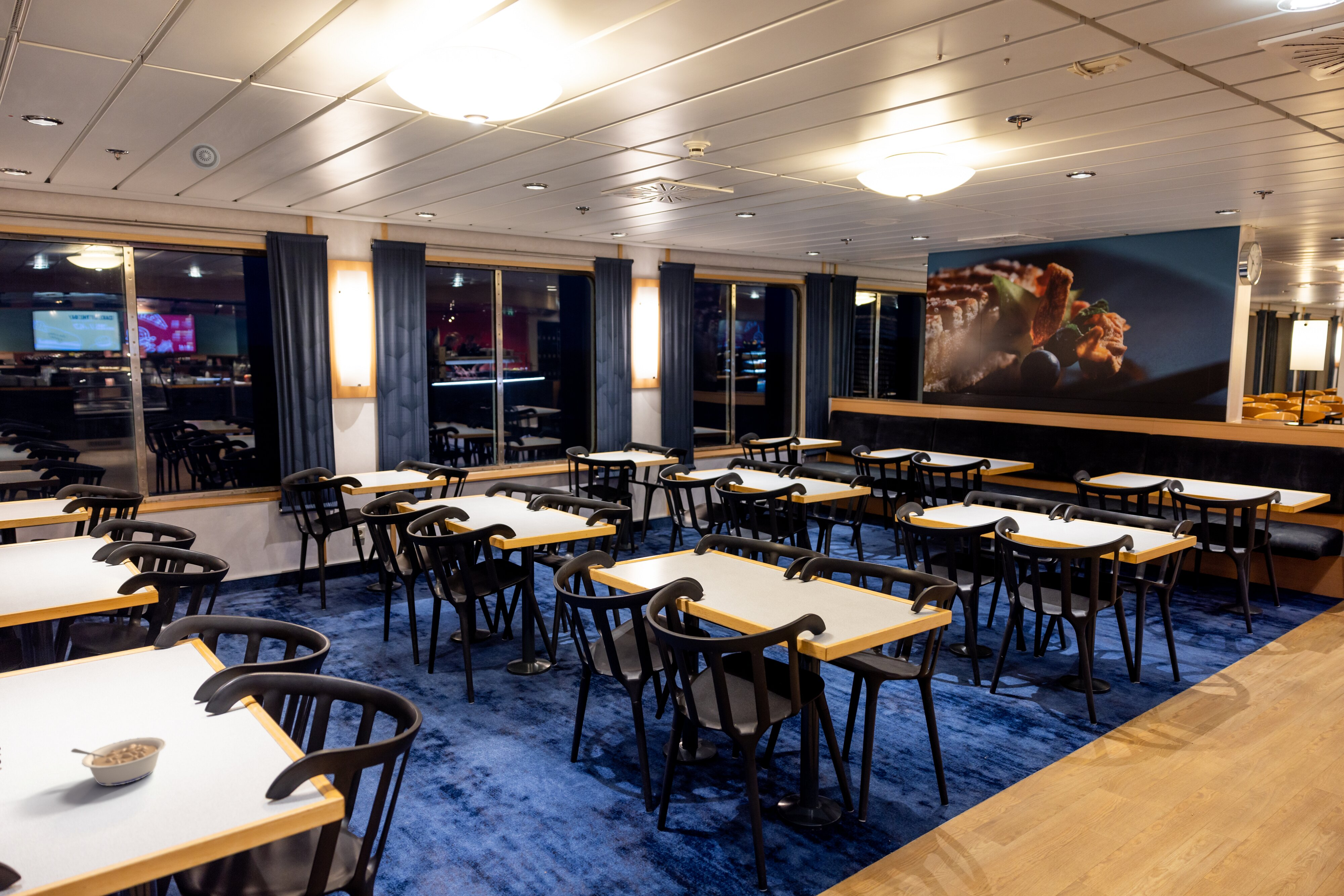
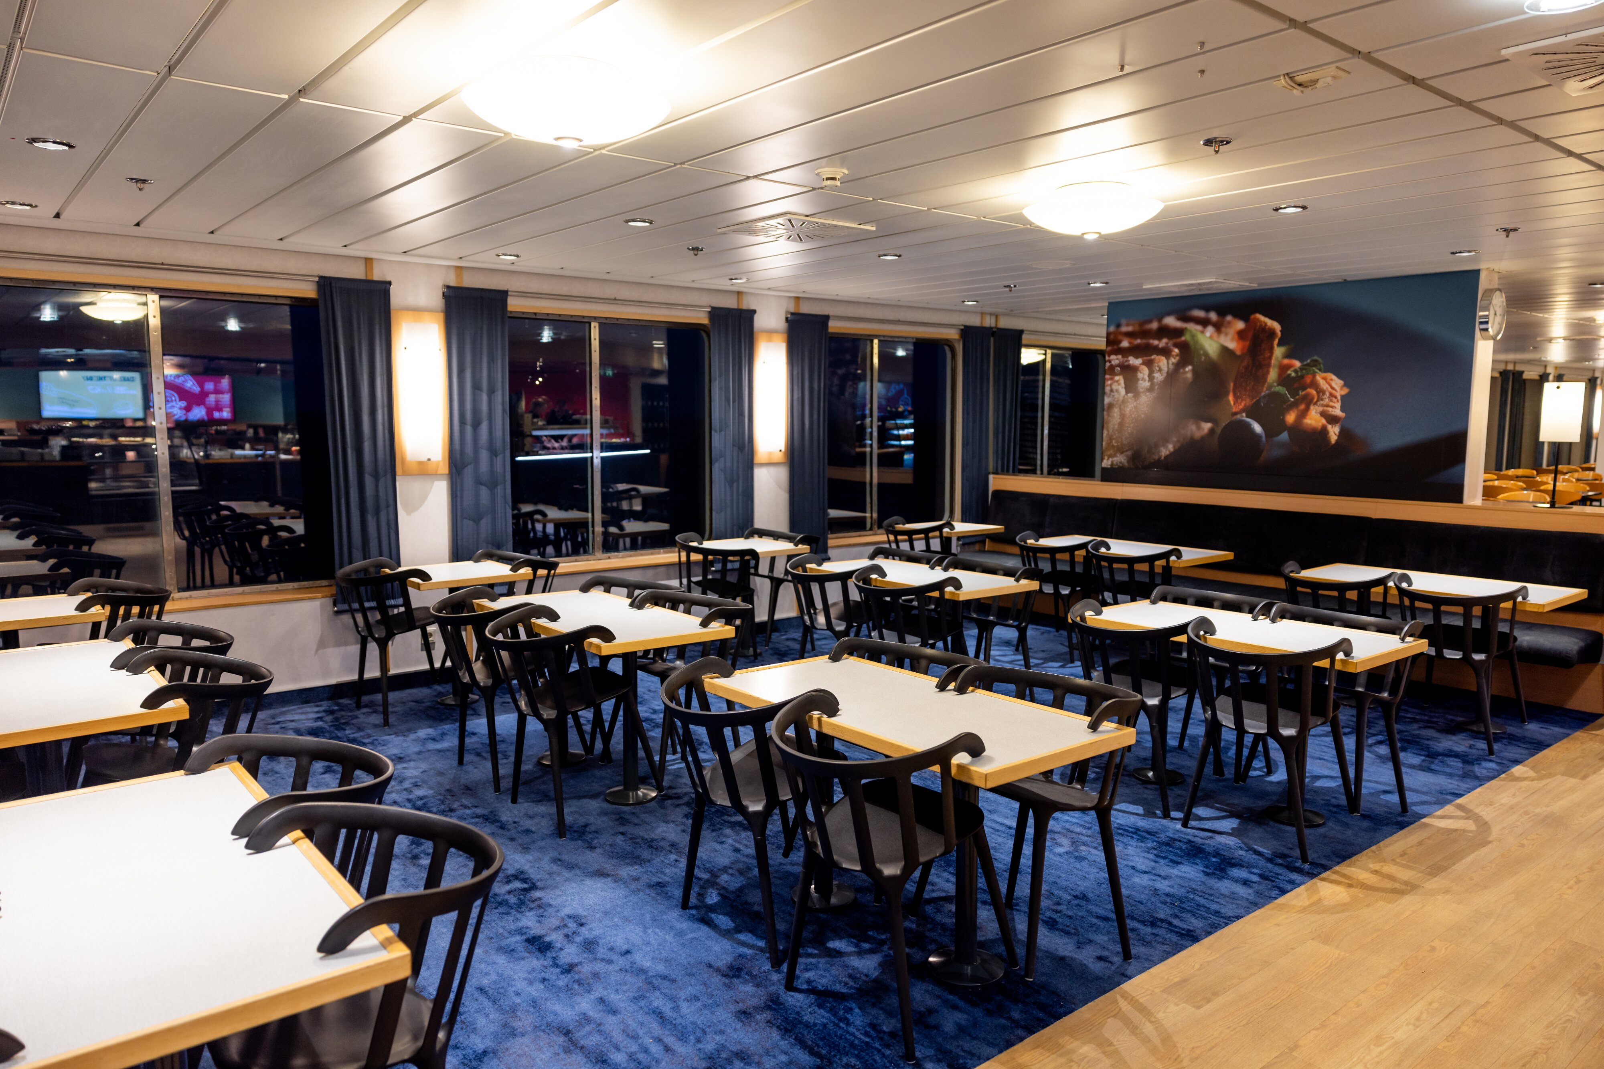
- legume [71,737,166,786]
- smoke detector [190,142,220,170]
